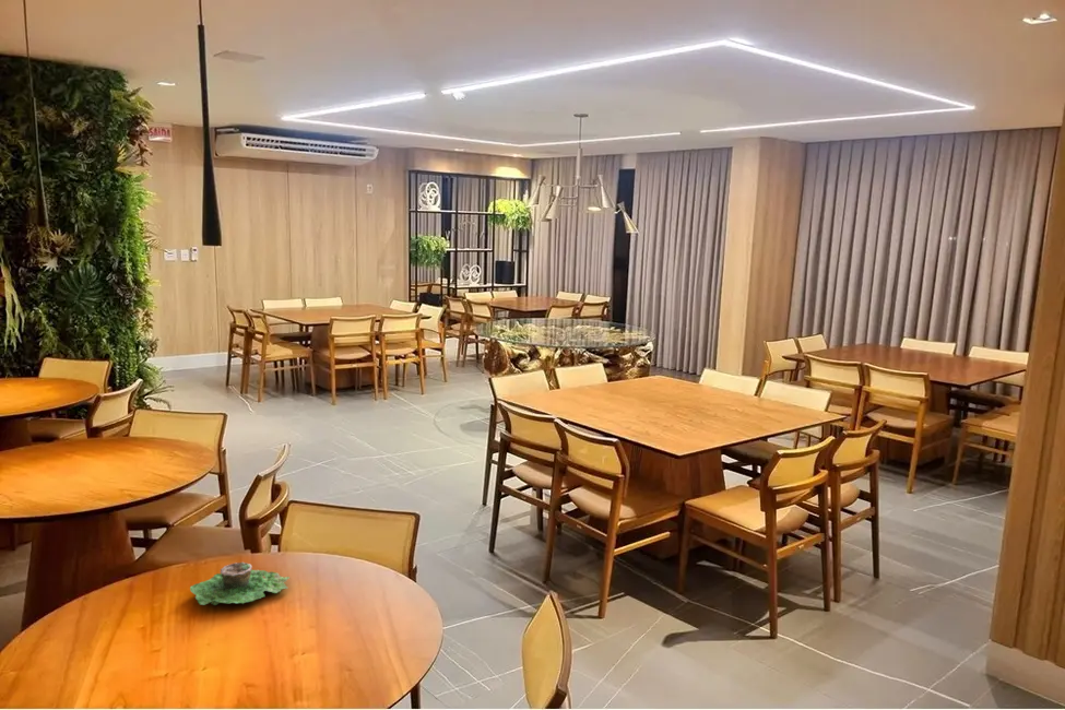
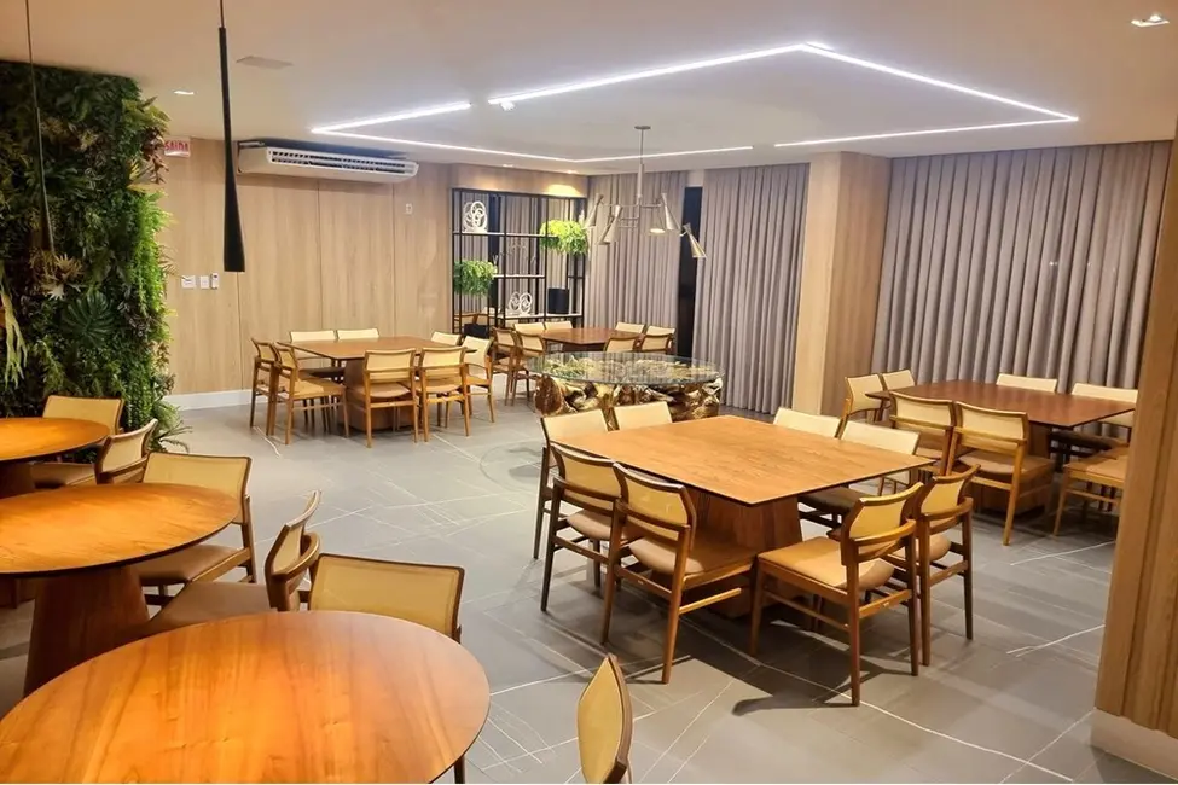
- succulent planter [189,561,291,606]
